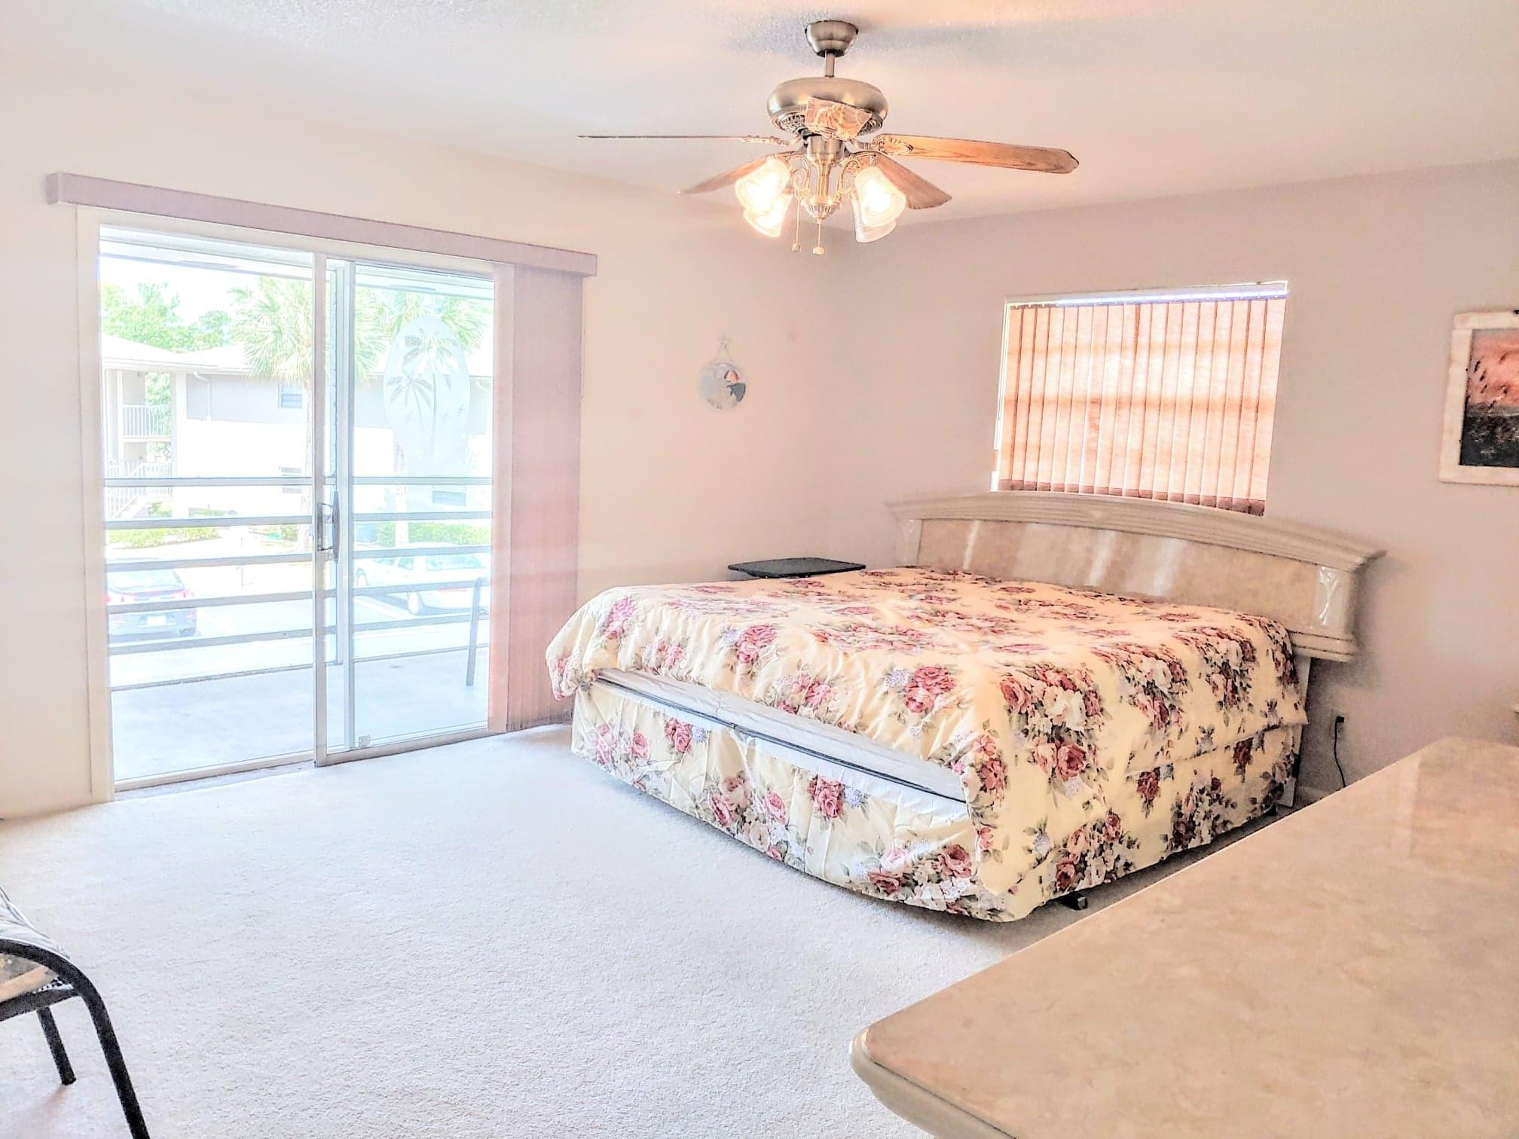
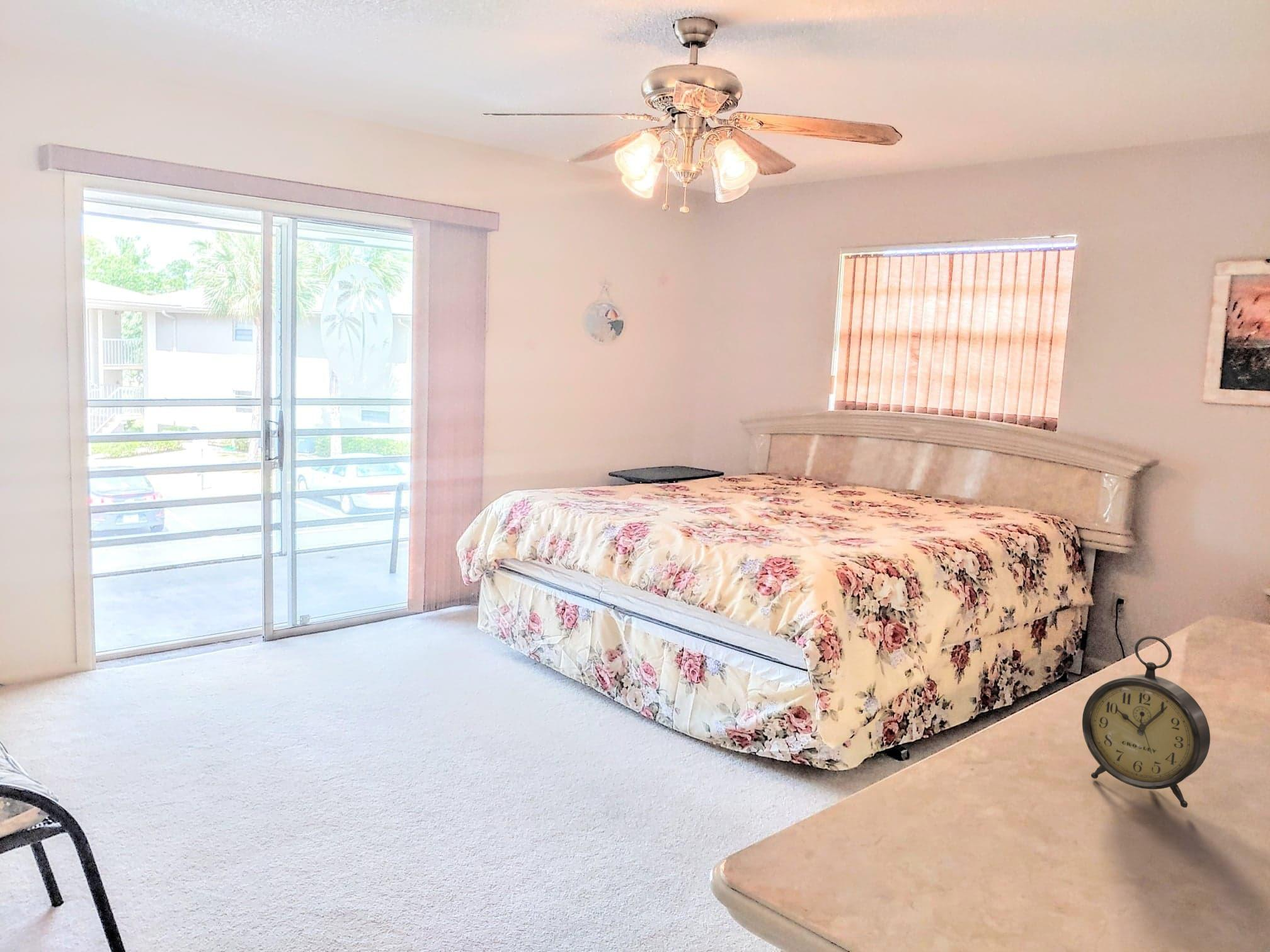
+ alarm clock [1082,635,1211,808]
